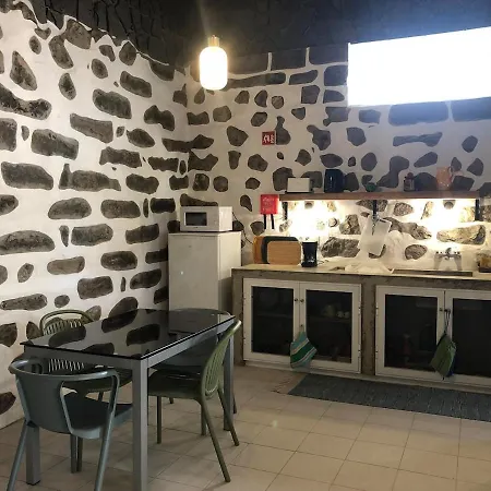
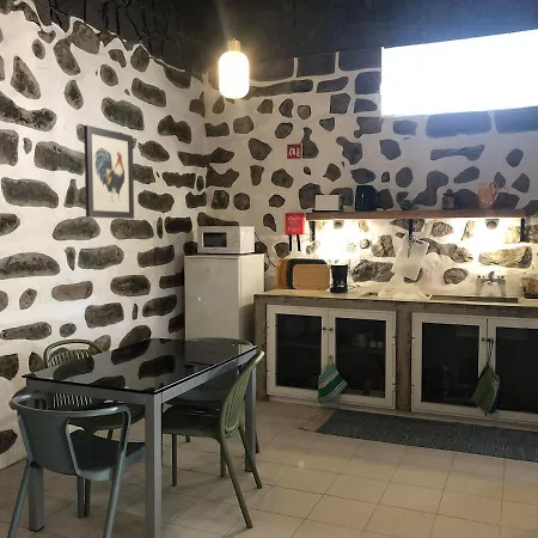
+ wall art [82,124,135,220]
